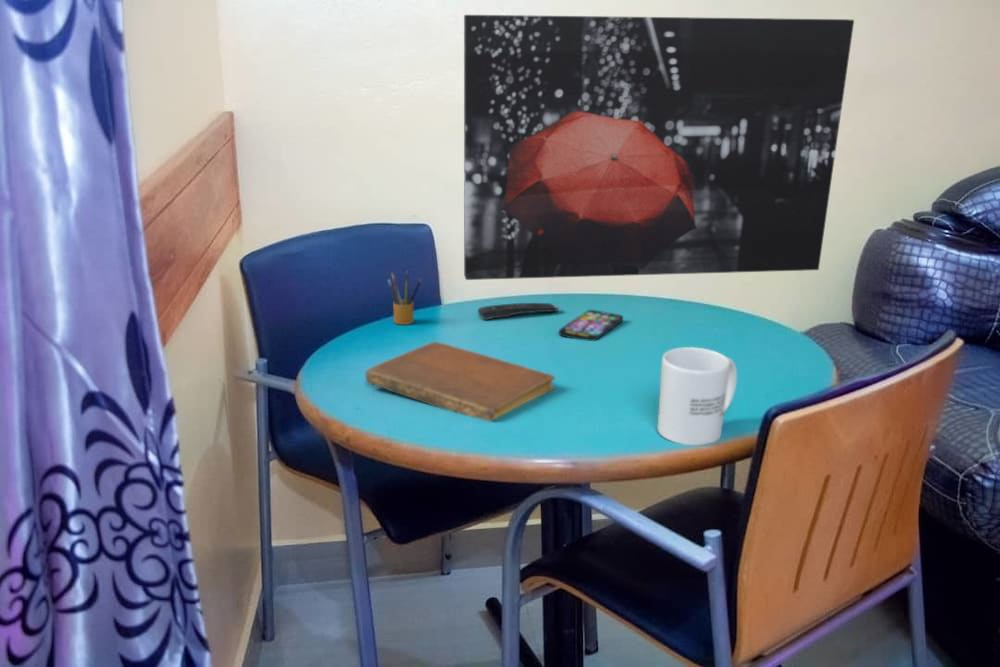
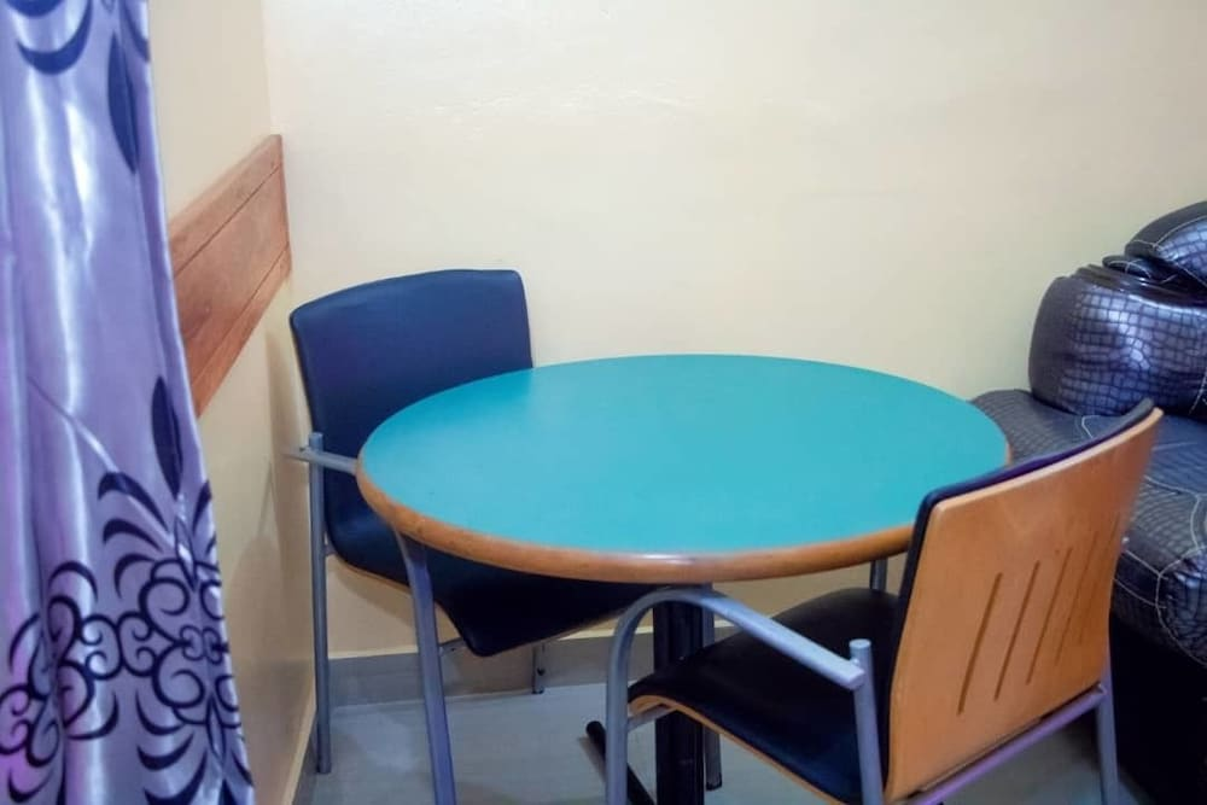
- wall art [463,14,855,281]
- smartphone [558,309,624,342]
- notebook [365,341,556,423]
- pencil box [387,269,422,326]
- remote control [477,302,560,321]
- mug [656,346,738,446]
